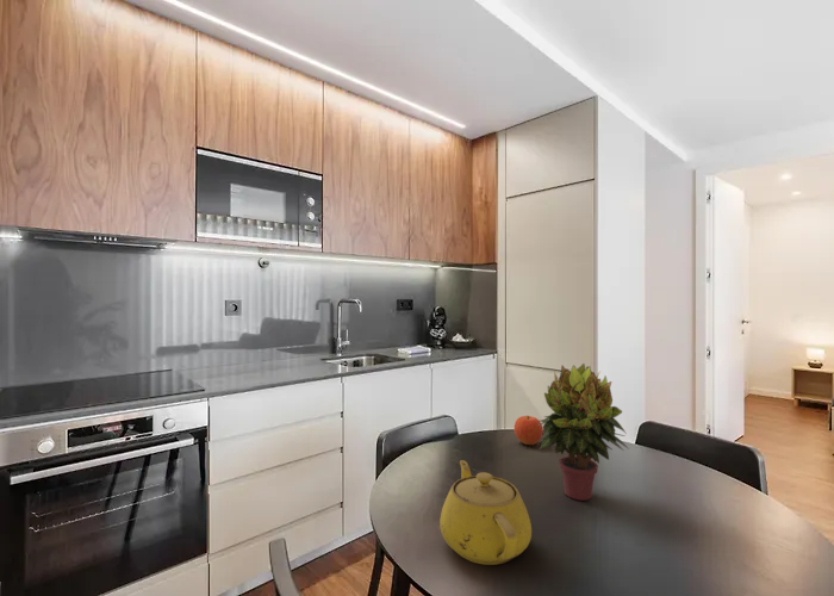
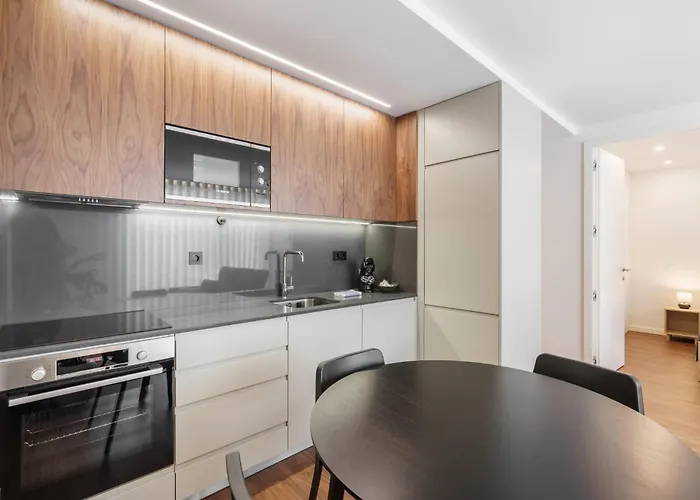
- teapot [438,459,533,566]
- fruit [514,415,543,446]
- potted plant [539,362,630,502]
